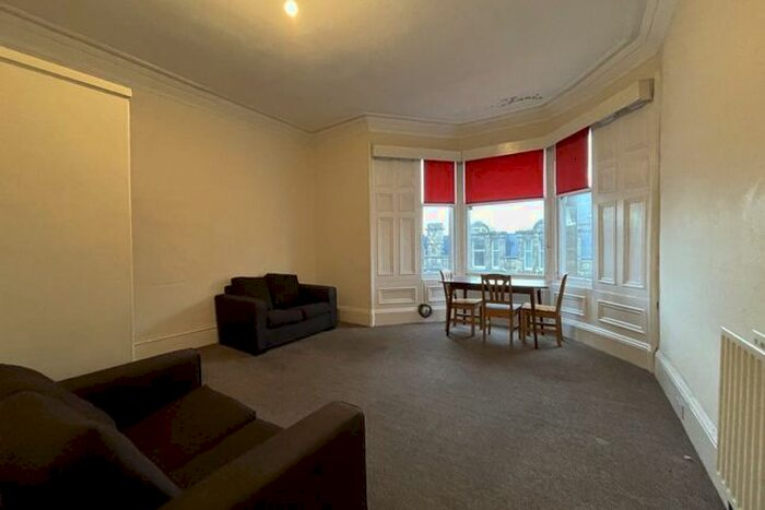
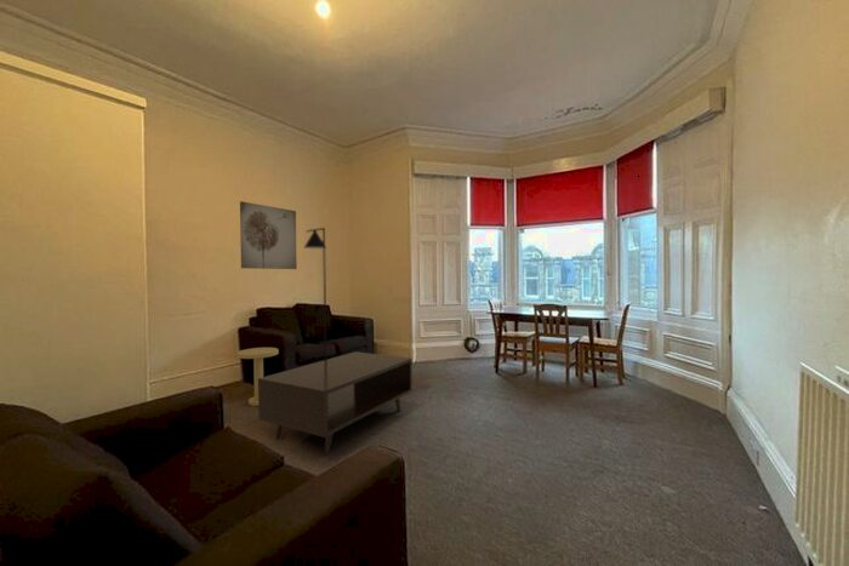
+ floor lamp [302,227,327,360]
+ wall art [239,200,298,270]
+ coffee table [257,350,414,456]
+ side table [237,347,280,407]
